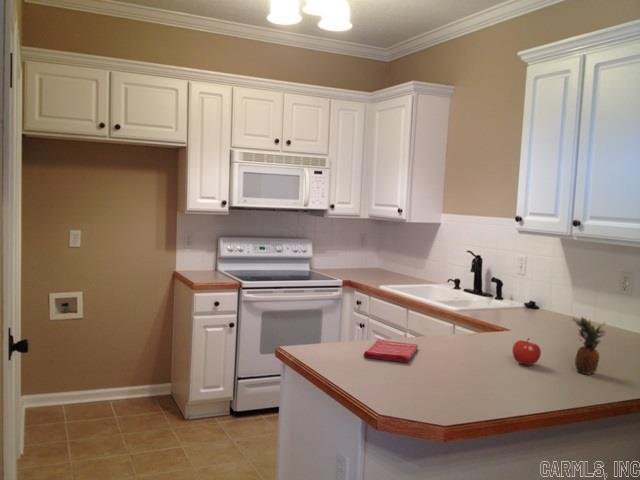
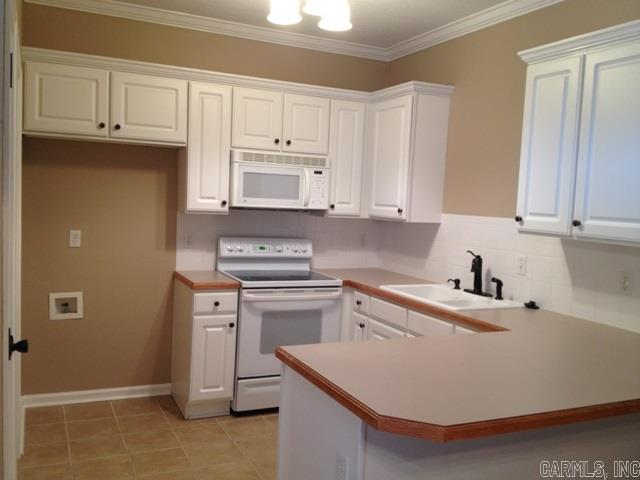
- fruit [571,315,607,376]
- dish towel [362,338,419,363]
- fruit [511,337,542,366]
